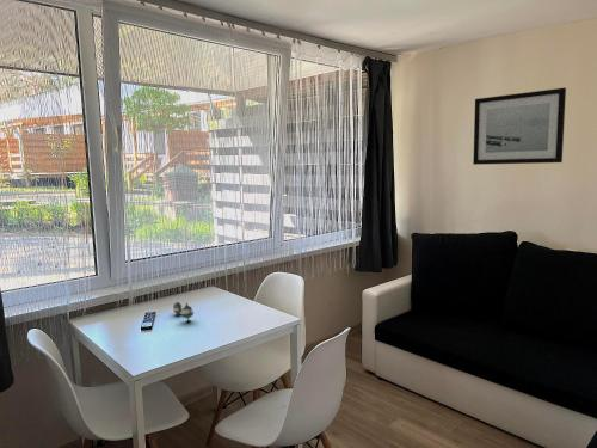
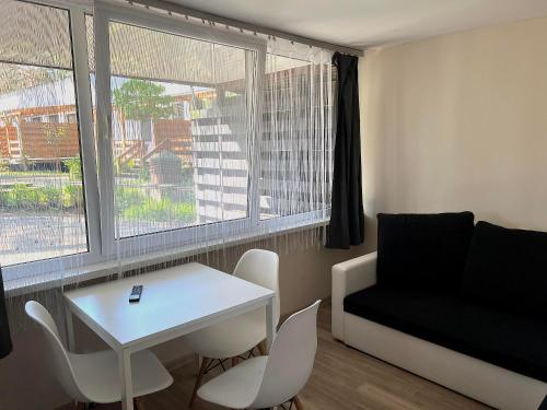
- wall art [472,87,567,166]
- teapot [172,301,195,323]
